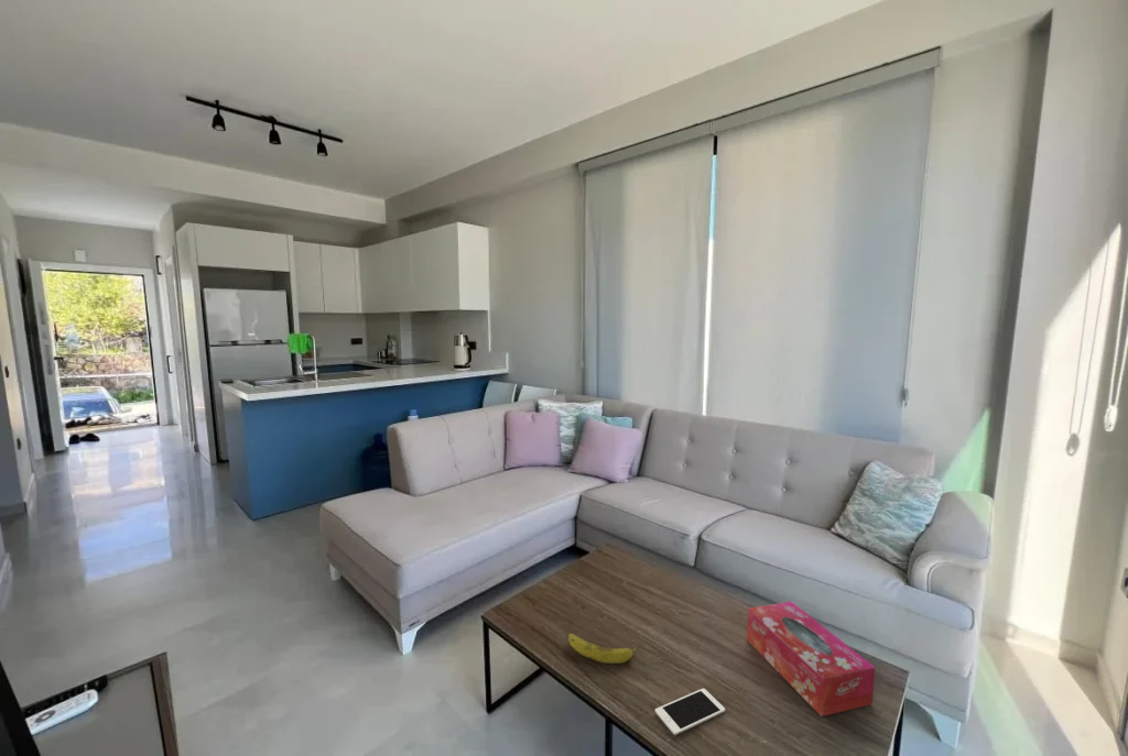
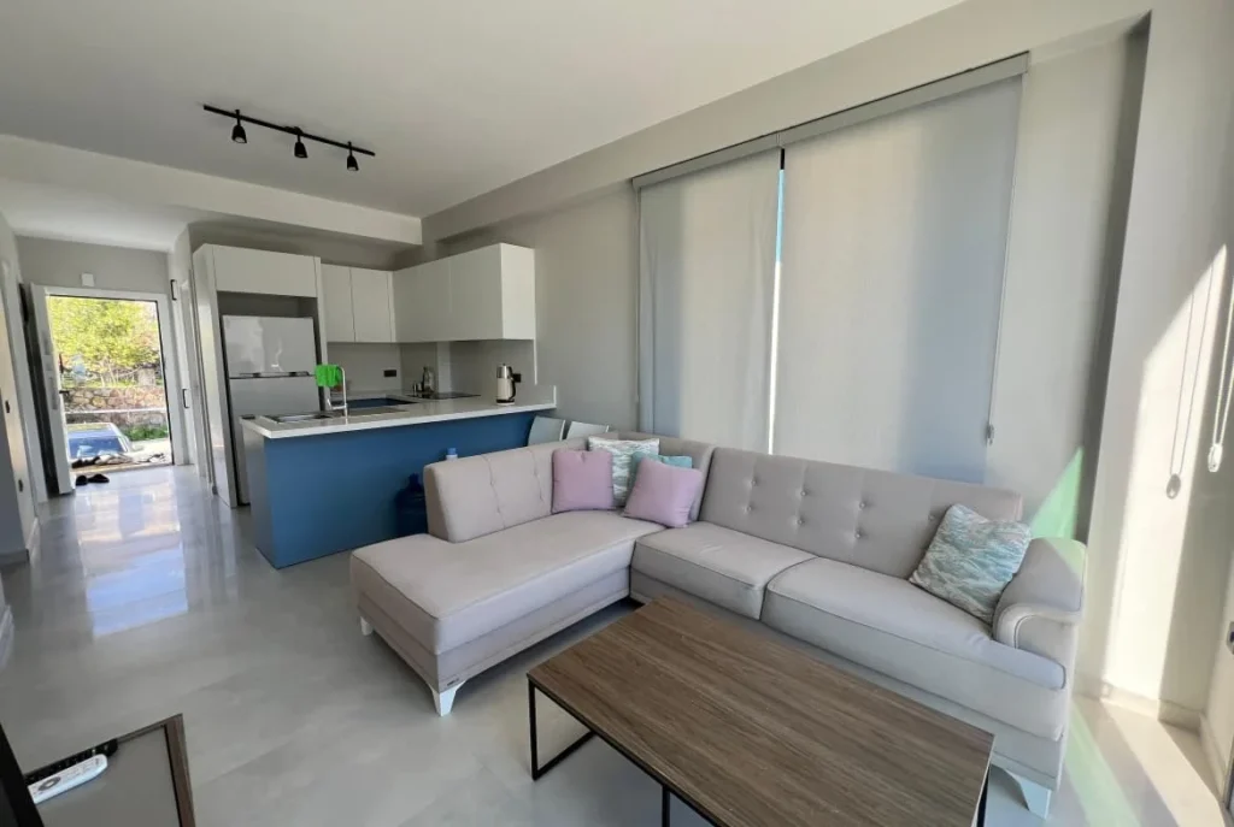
- cell phone [654,688,726,736]
- tissue box [746,600,876,717]
- fruit [567,633,638,665]
